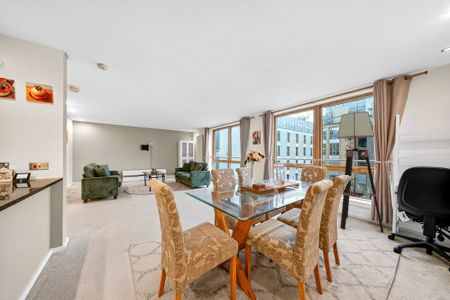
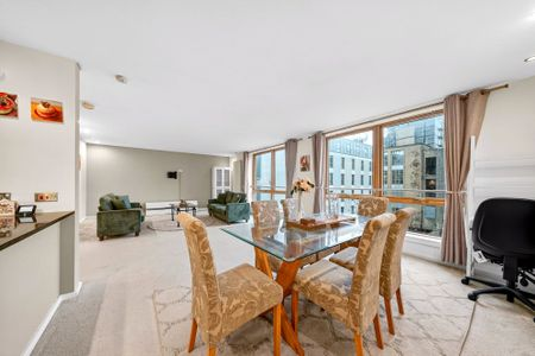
- floor lamp [336,111,385,233]
